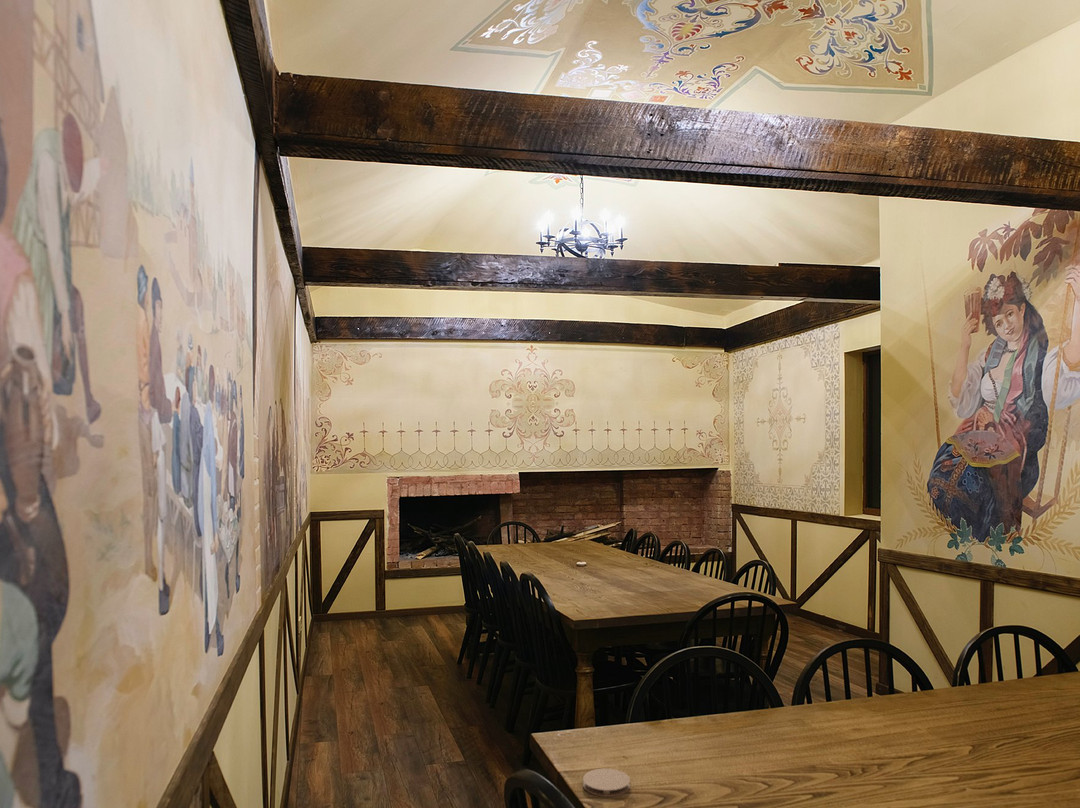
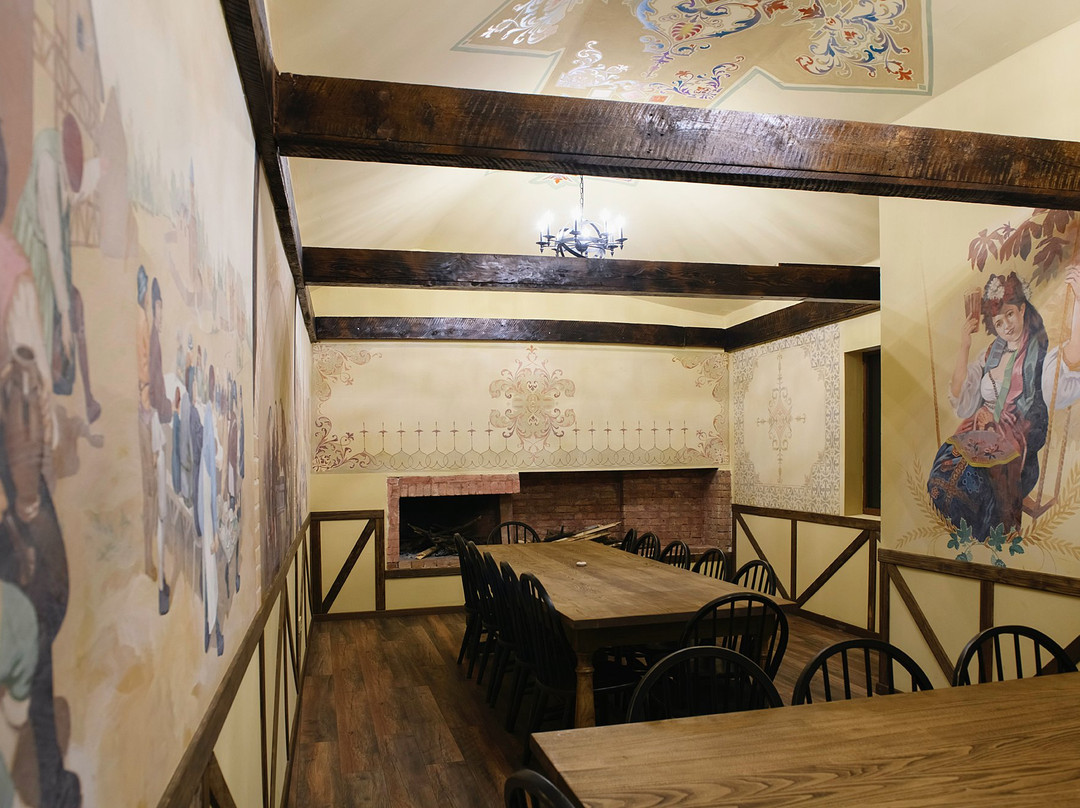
- coaster [582,767,631,798]
